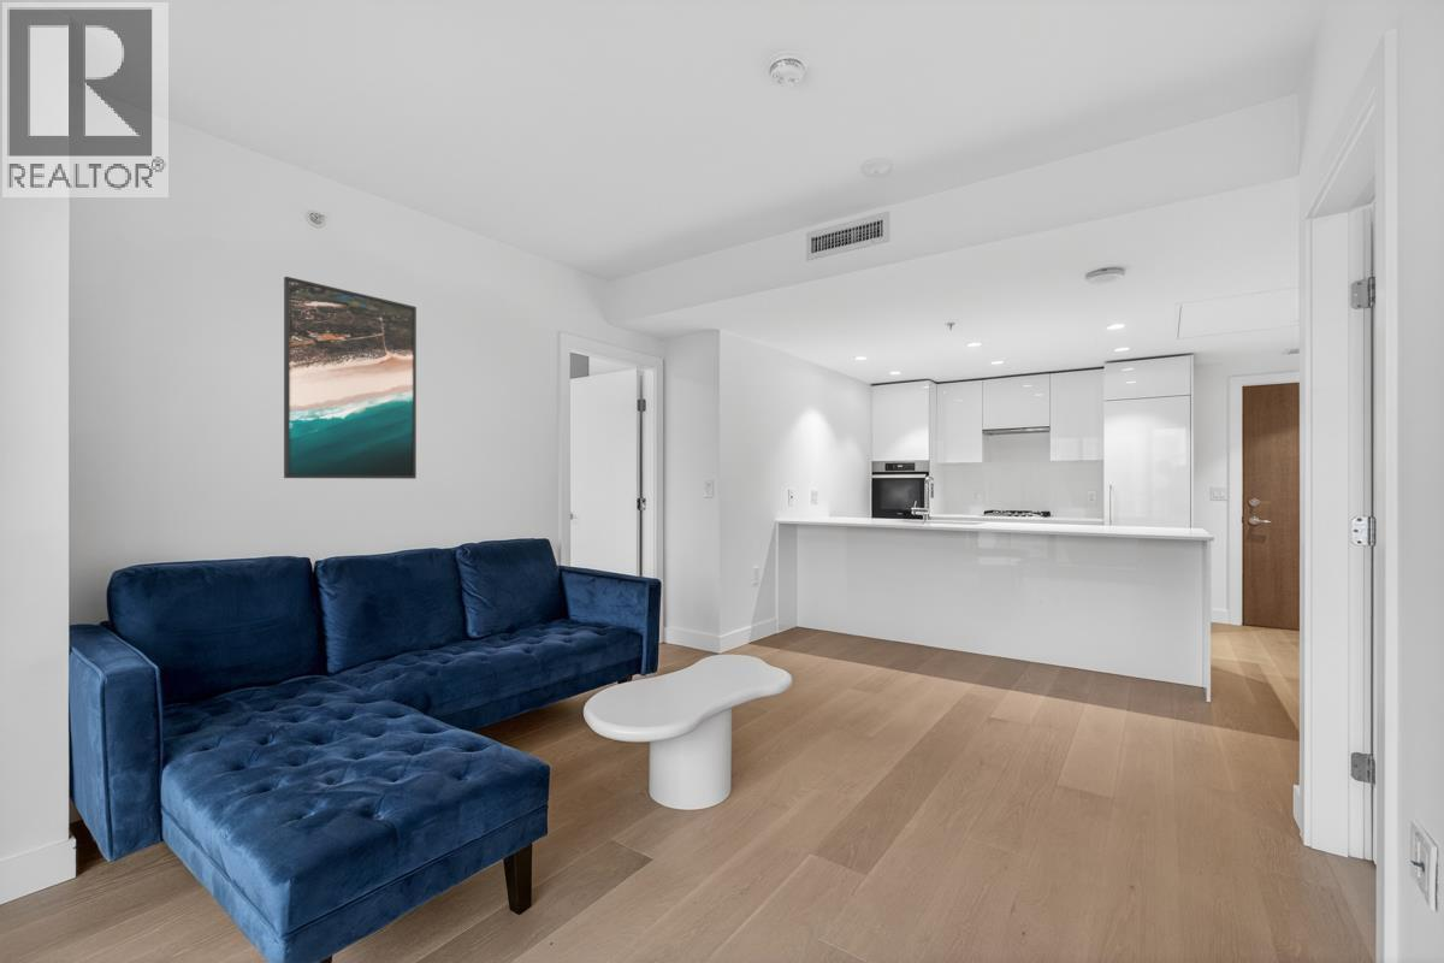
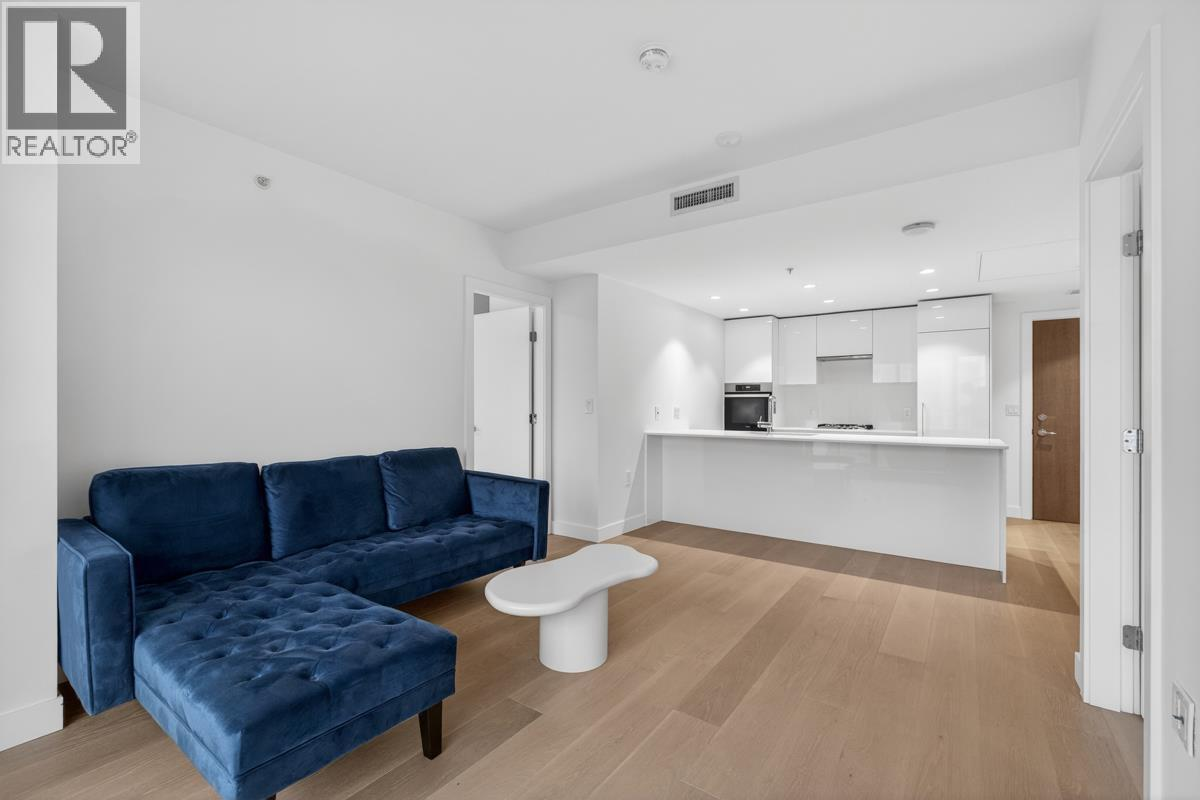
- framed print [283,276,418,480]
